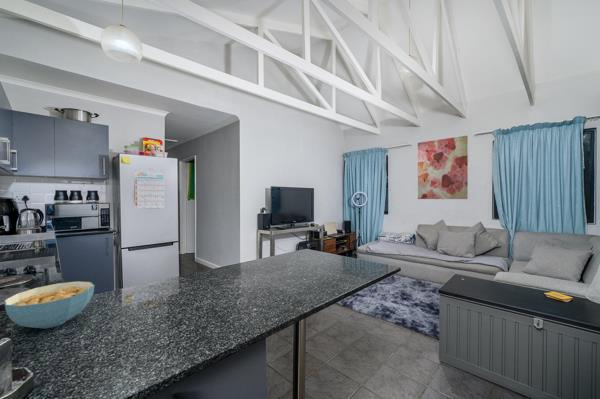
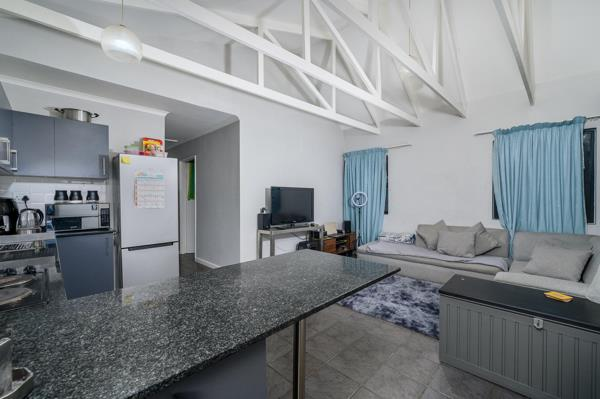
- wall art [417,135,469,200]
- cereal bowl [3,280,96,330]
